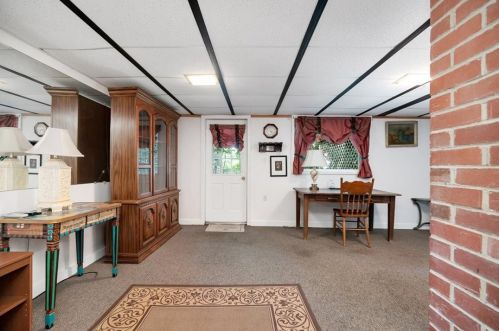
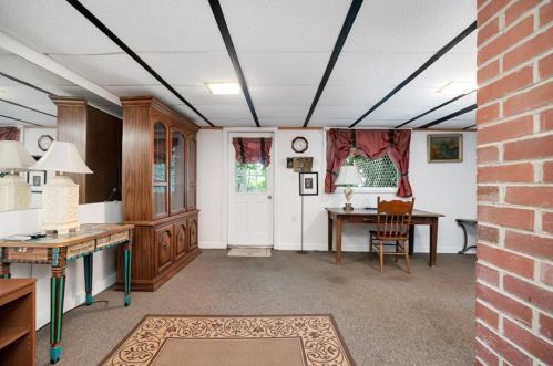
+ floor lamp [293,156,313,255]
